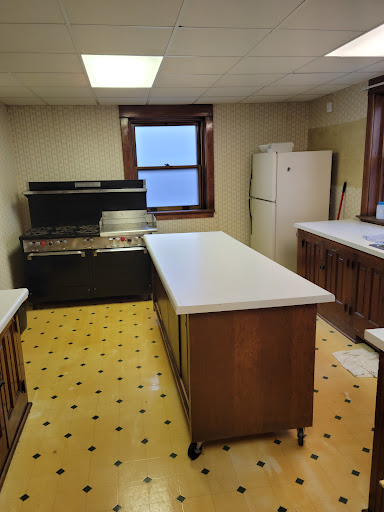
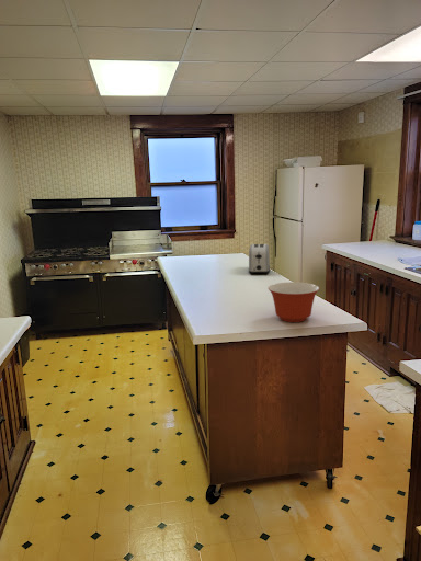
+ mixing bowl [268,280,320,323]
+ toaster [248,243,271,275]
